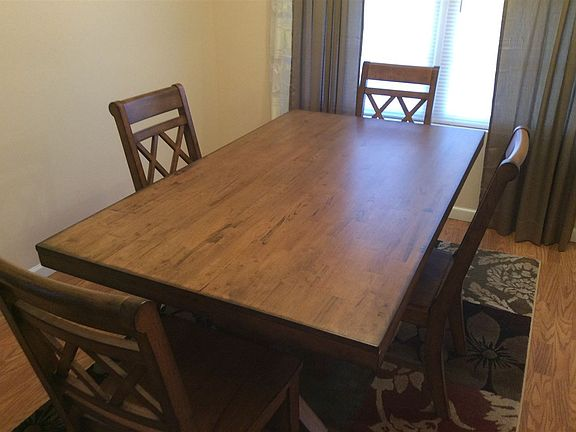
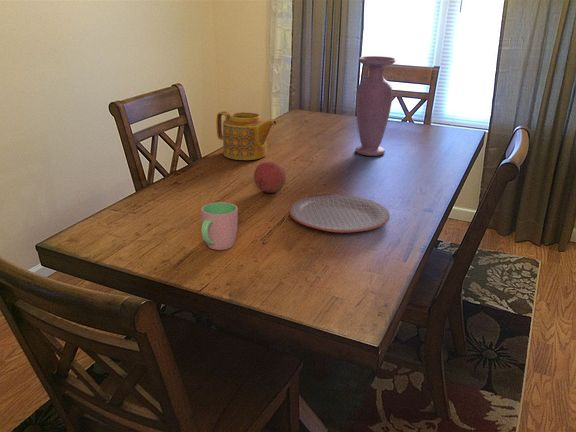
+ fruit [253,161,288,194]
+ plate [288,194,391,233]
+ teapot [215,111,278,161]
+ cup [200,201,239,251]
+ vase [354,55,396,157]
